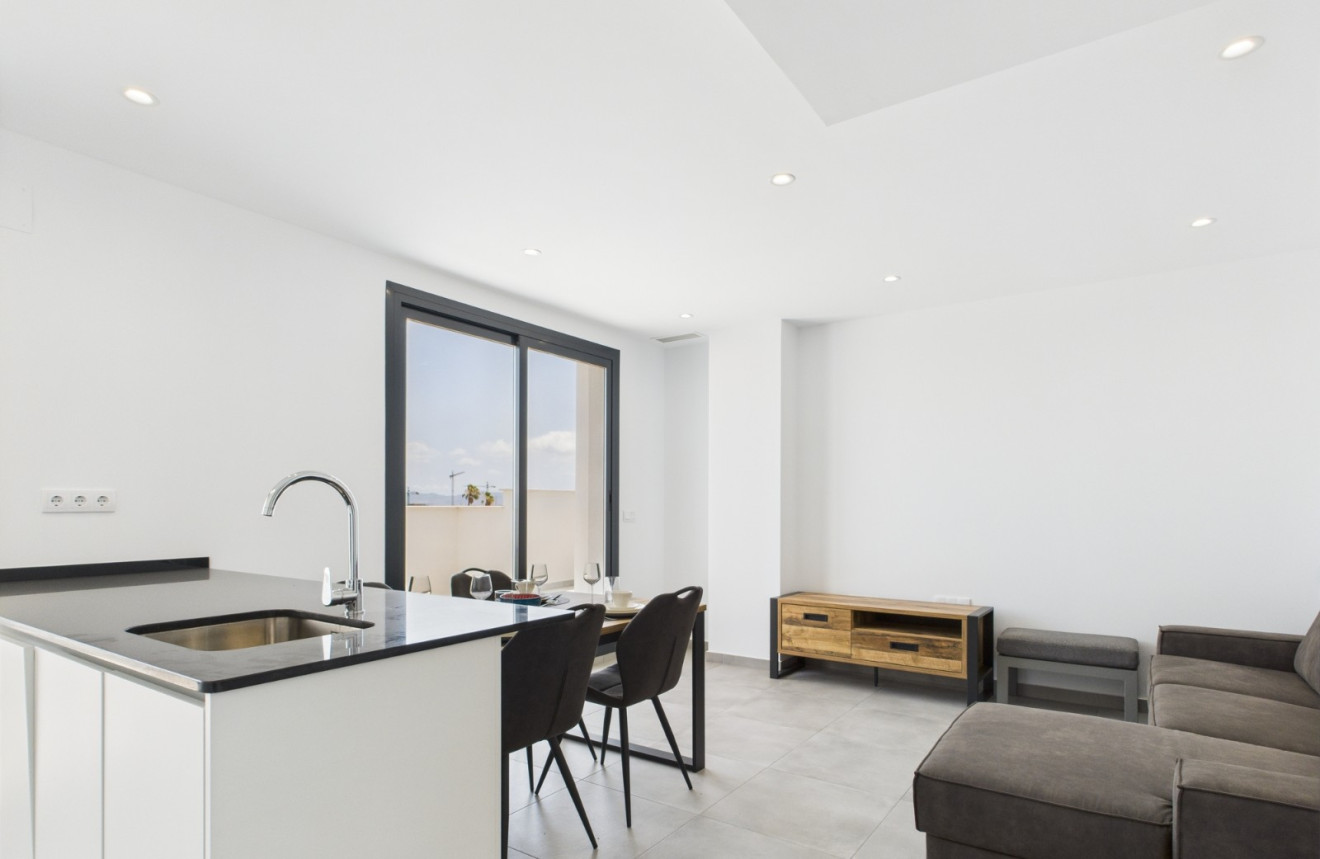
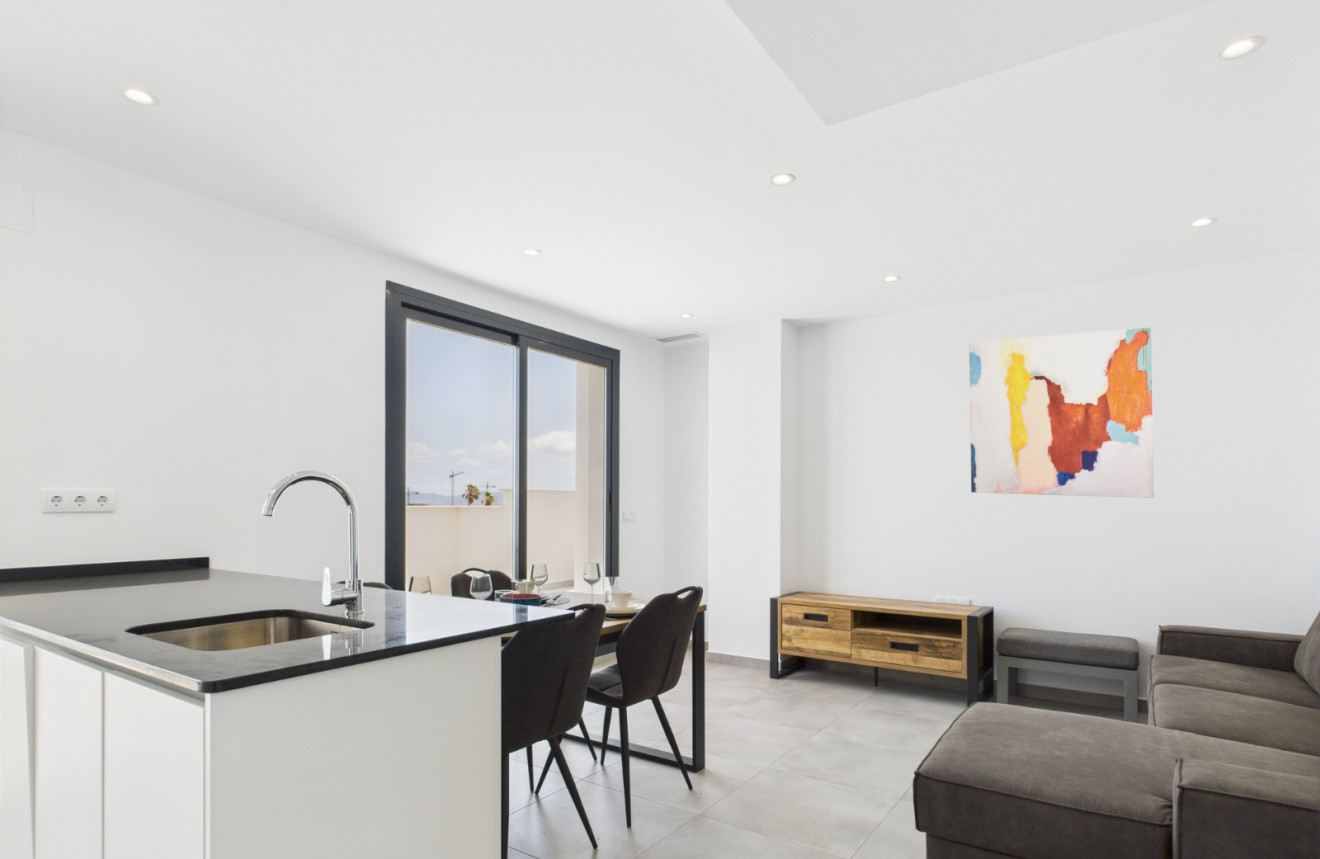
+ wall art [968,327,1155,499]
